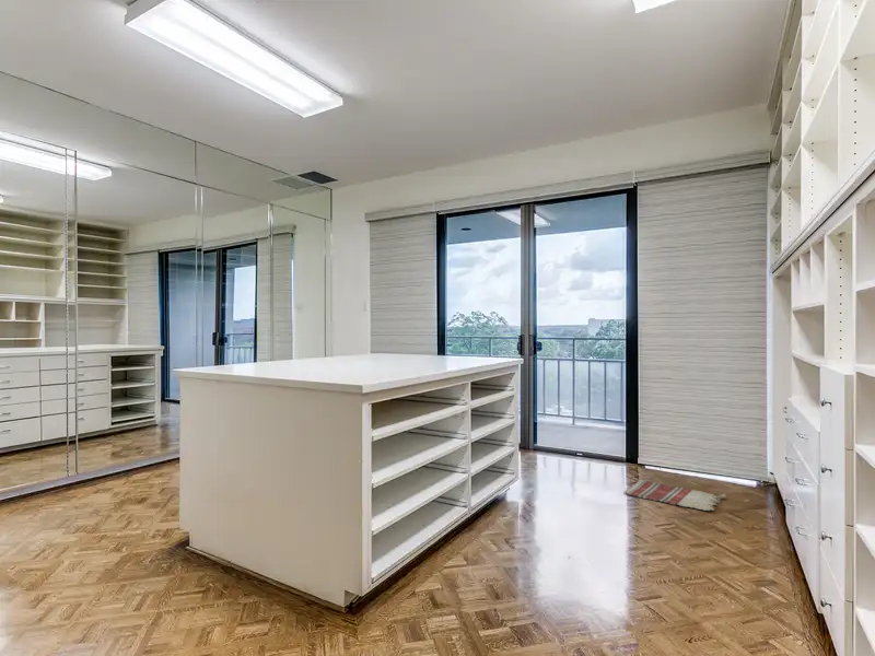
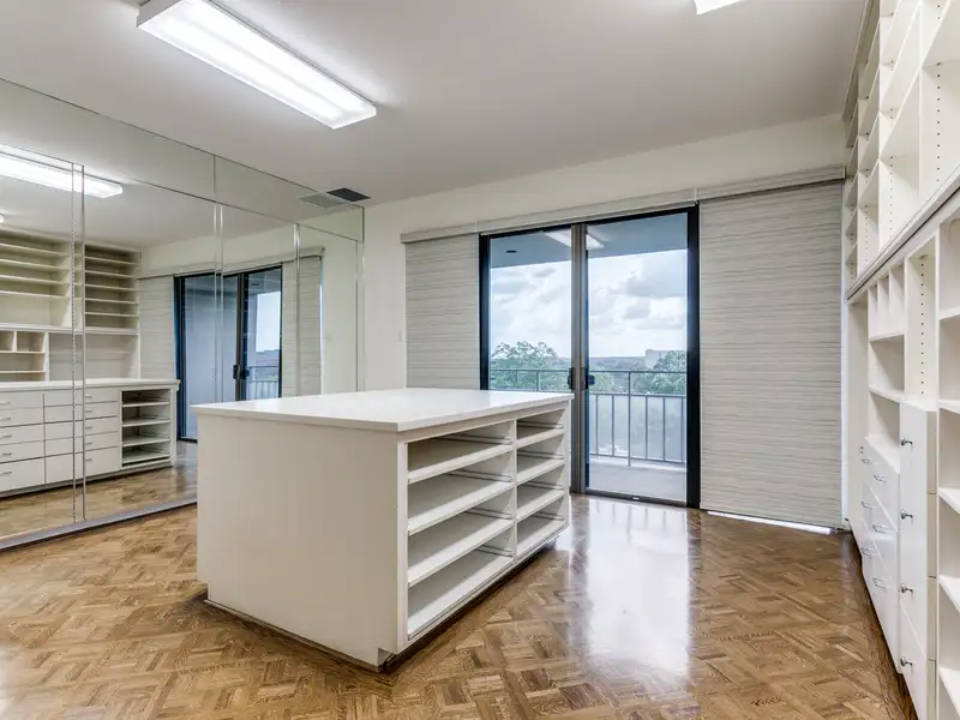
- rug [623,478,727,512]
